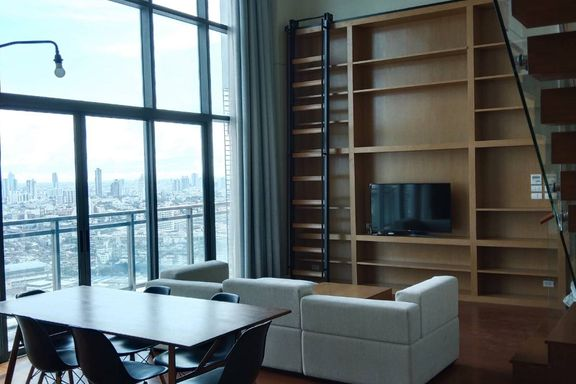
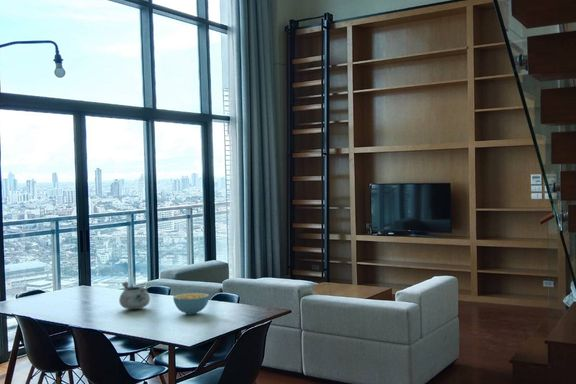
+ decorative bowl [118,281,151,310]
+ cereal bowl [172,292,210,316]
